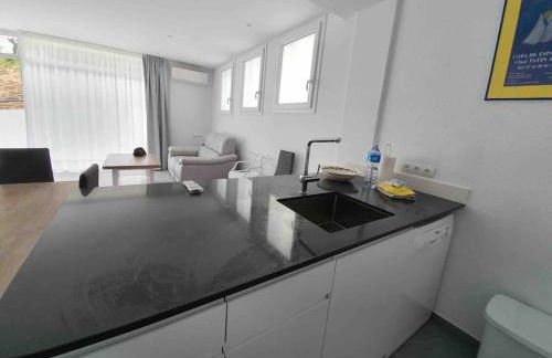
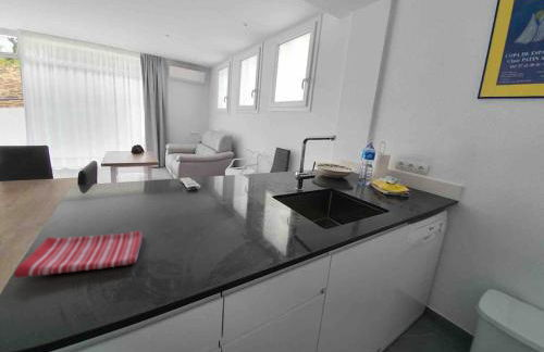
+ dish towel [13,230,144,279]
